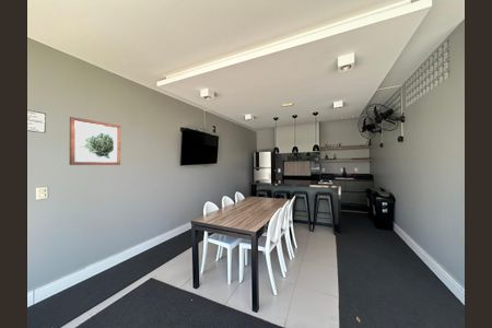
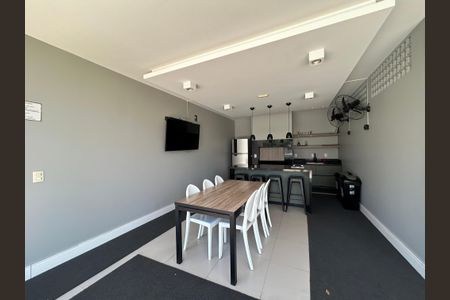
- wall art [69,116,121,166]
